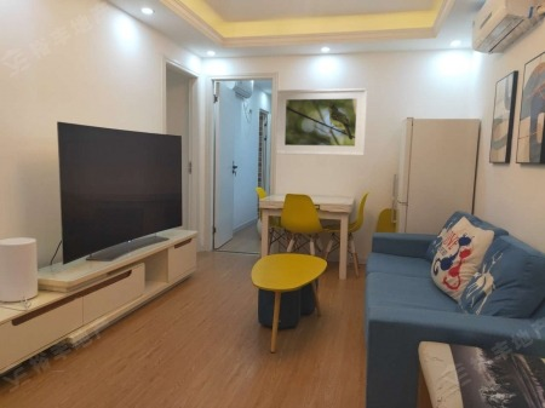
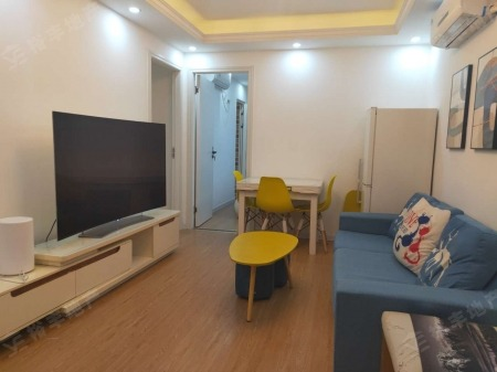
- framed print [275,87,368,157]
